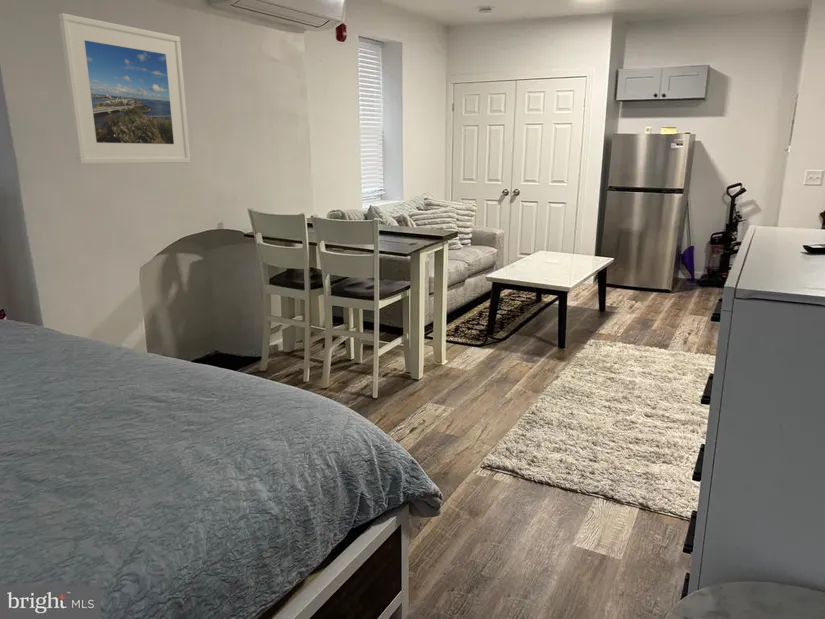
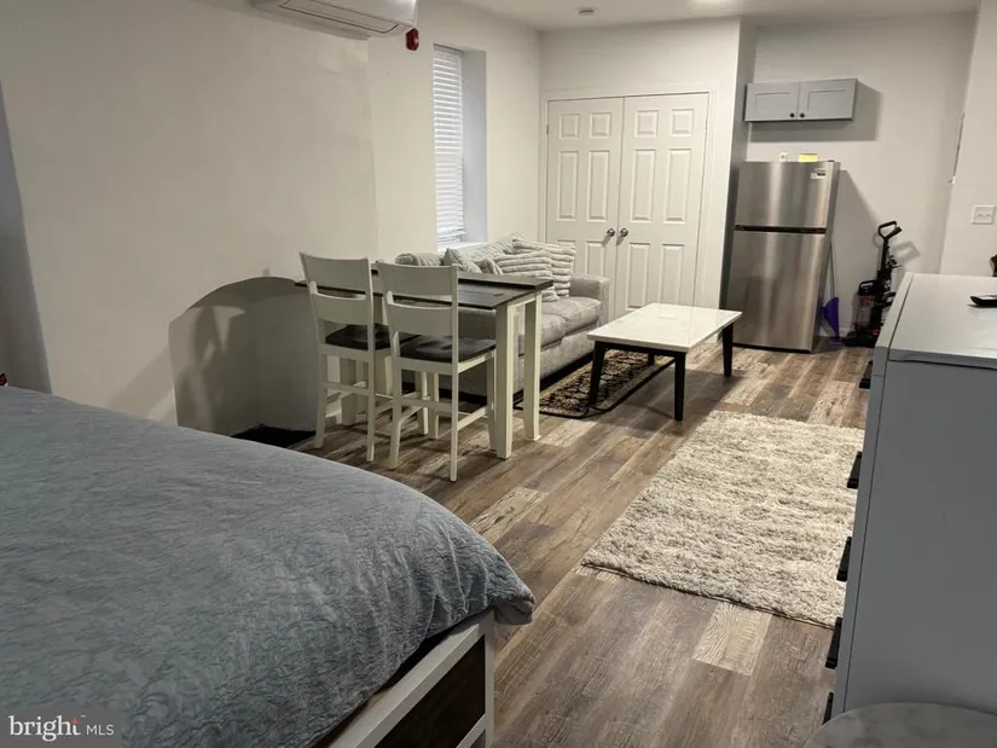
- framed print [58,12,191,165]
